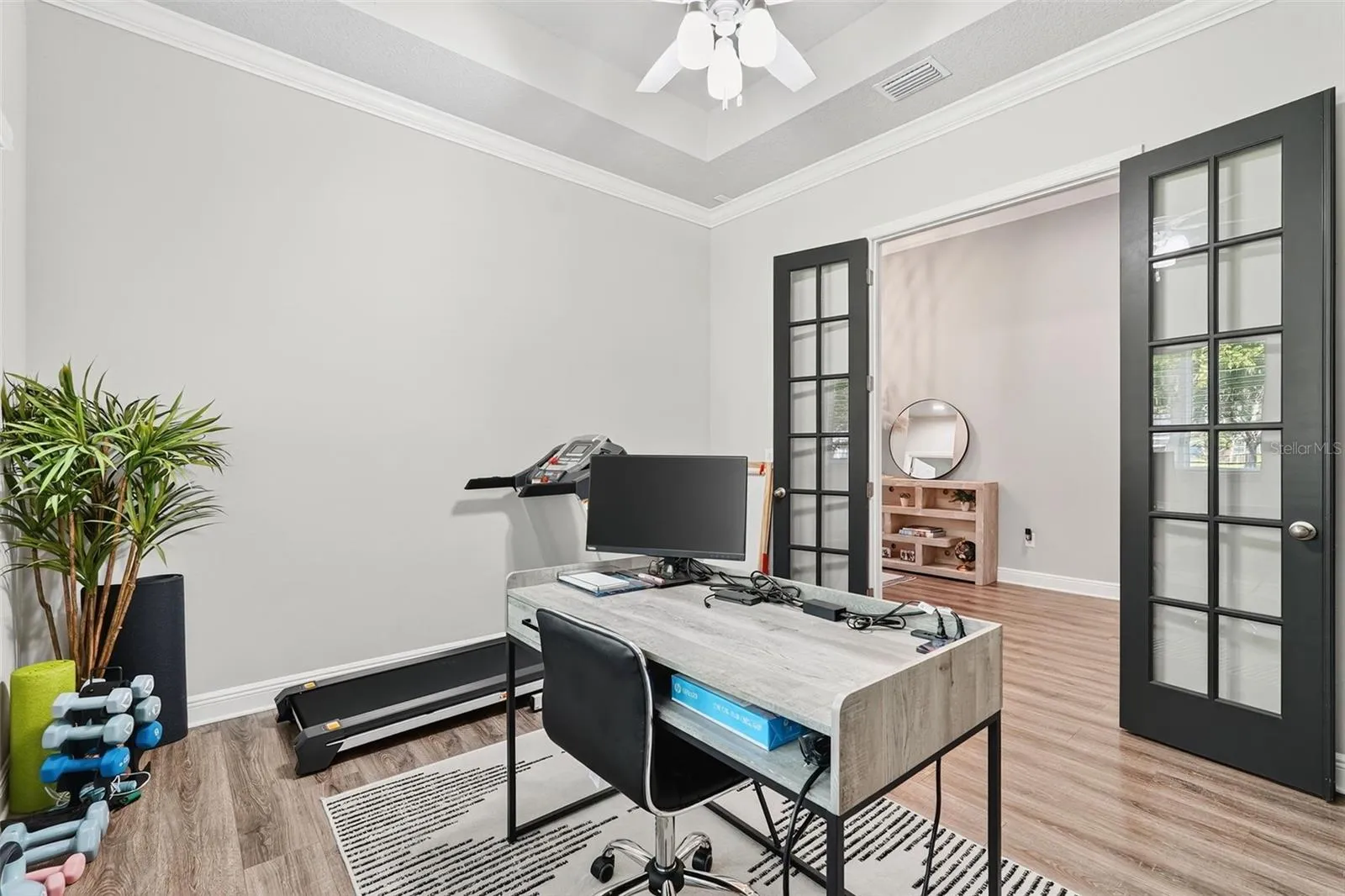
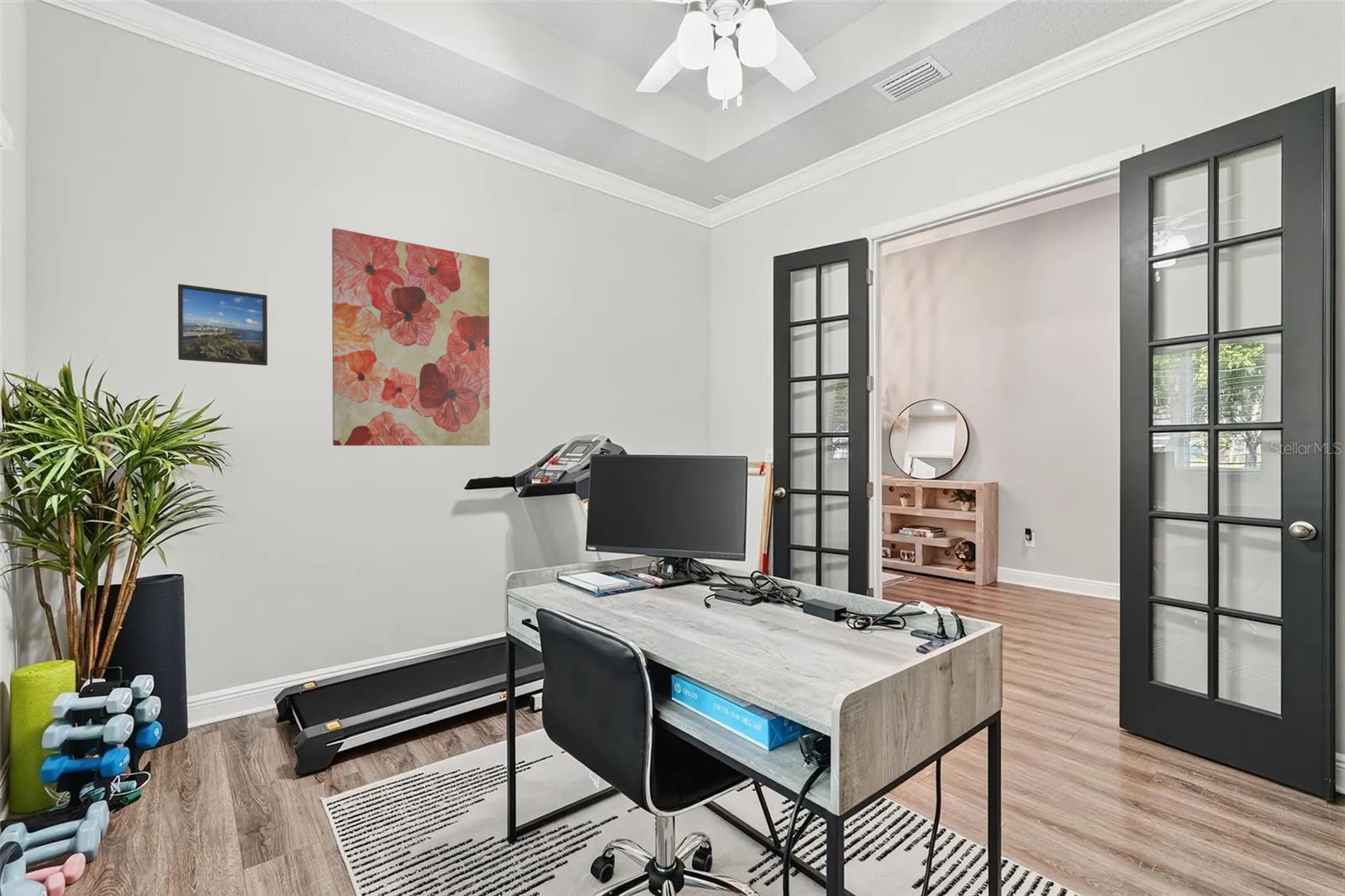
+ wall art [331,227,491,446]
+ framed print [177,283,268,366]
